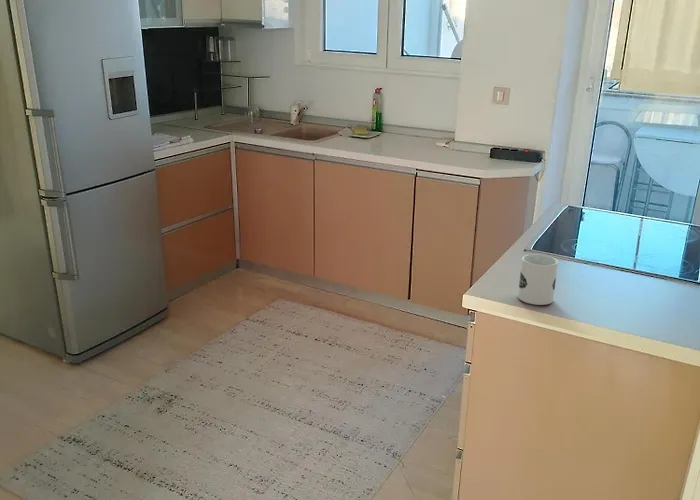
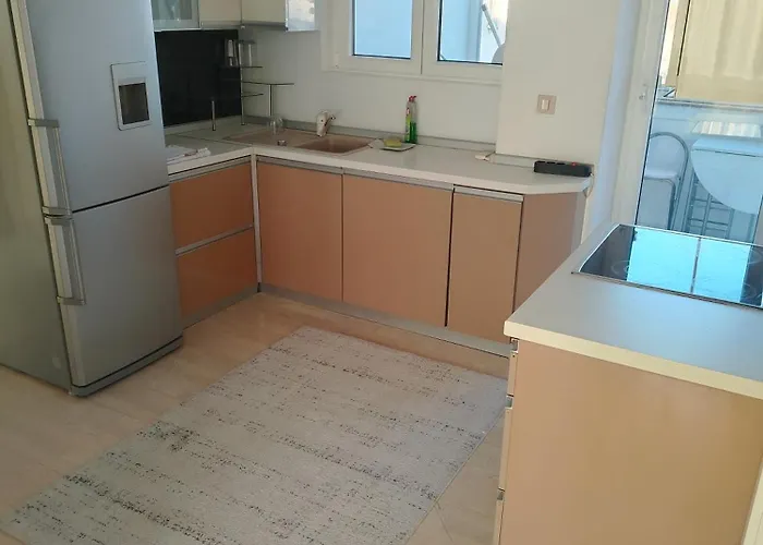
- mug [517,253,559,306]
